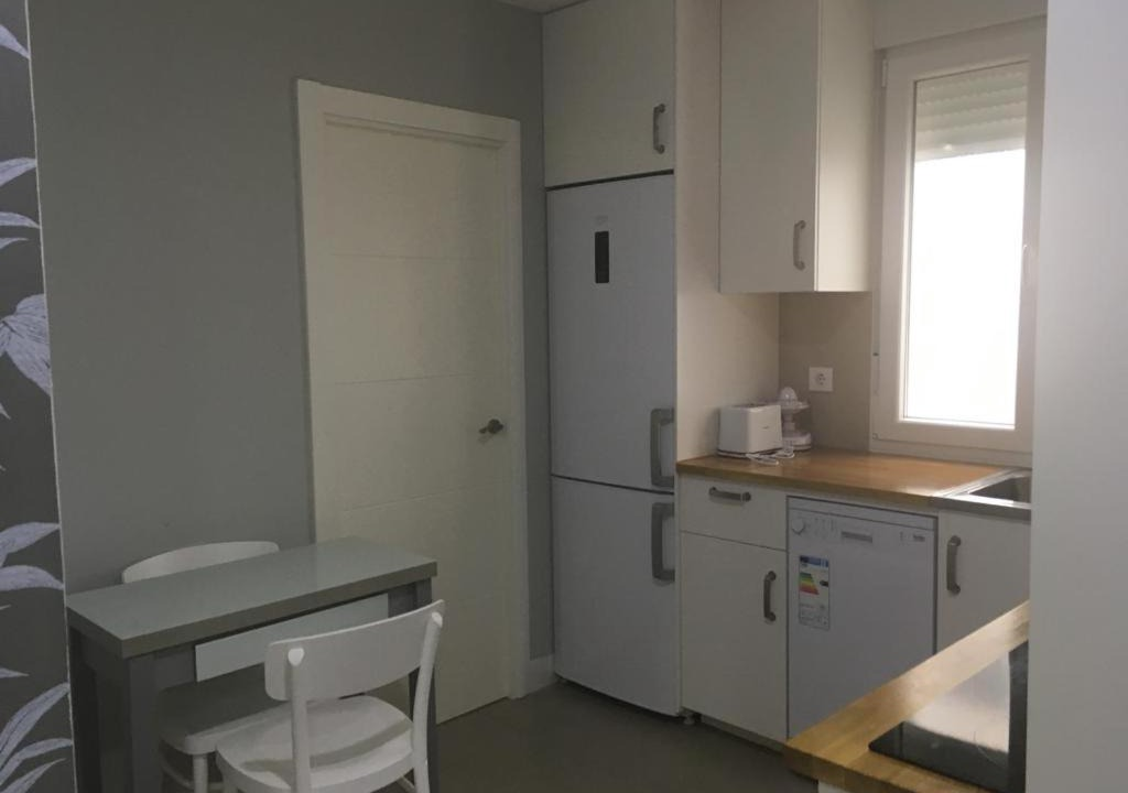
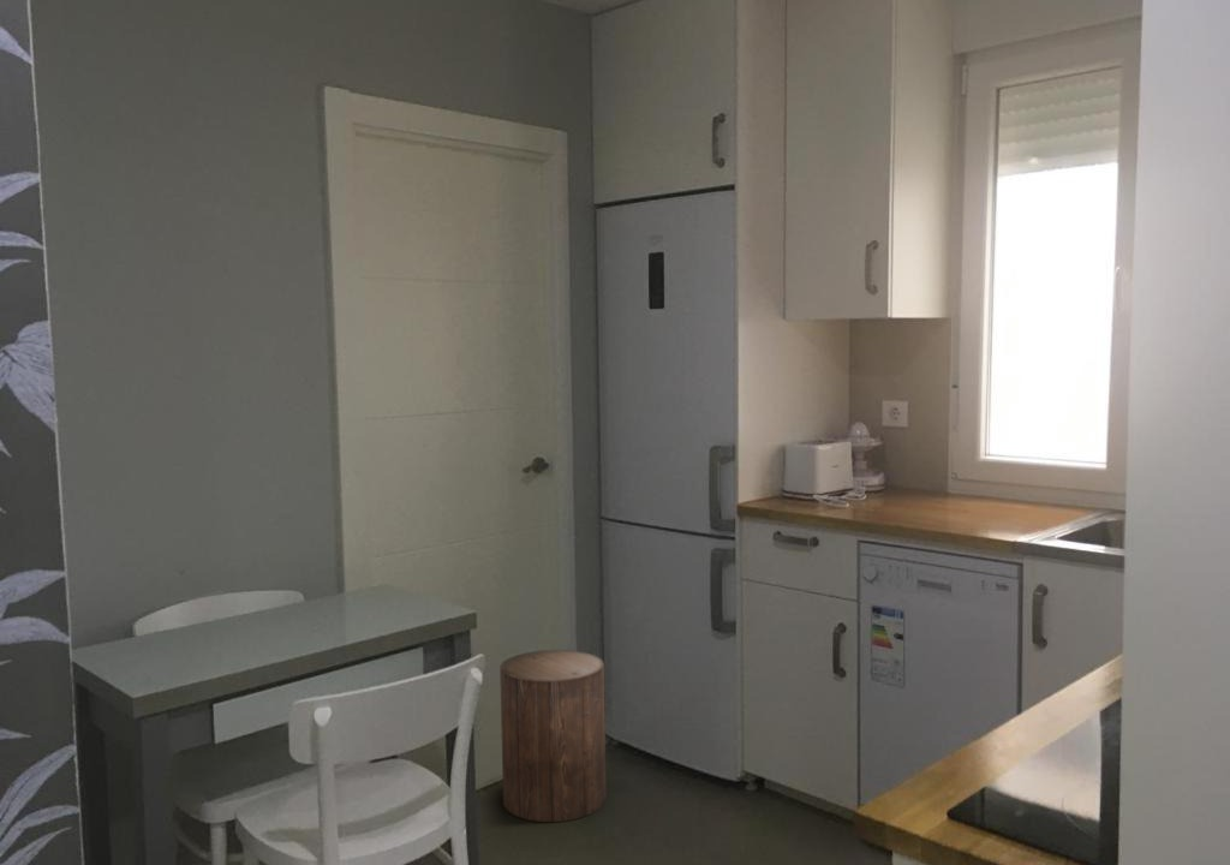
+ stool [498,649,607,823]
